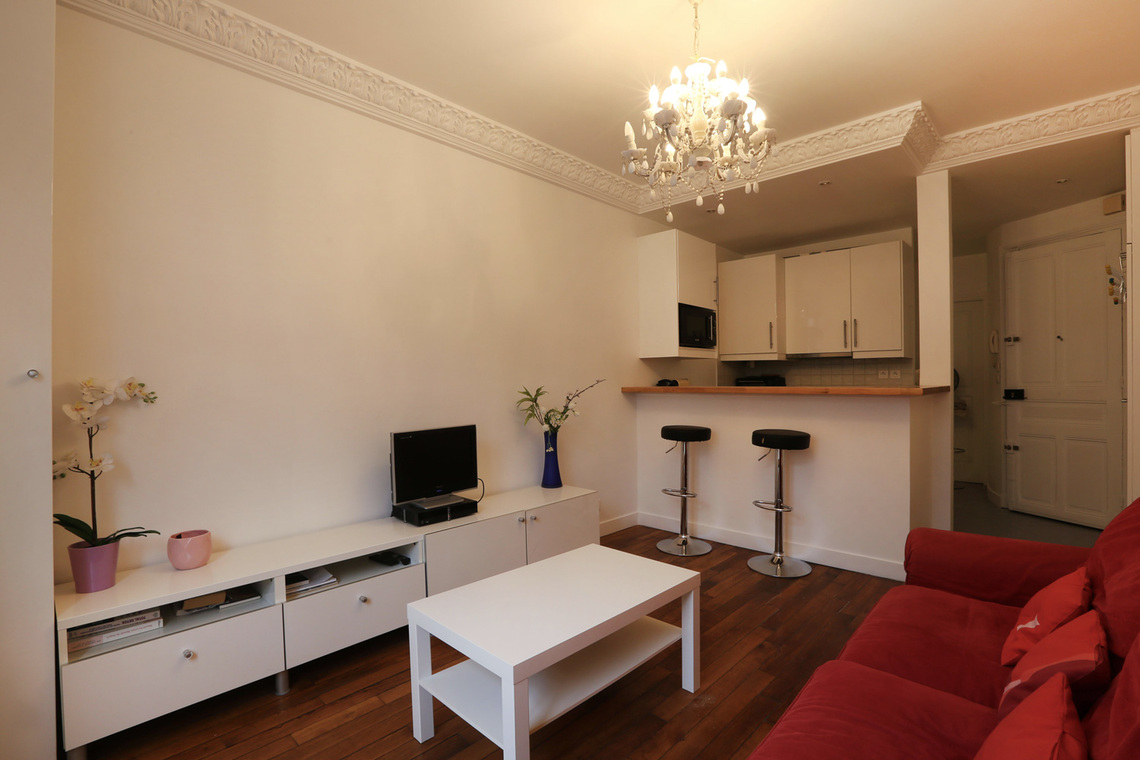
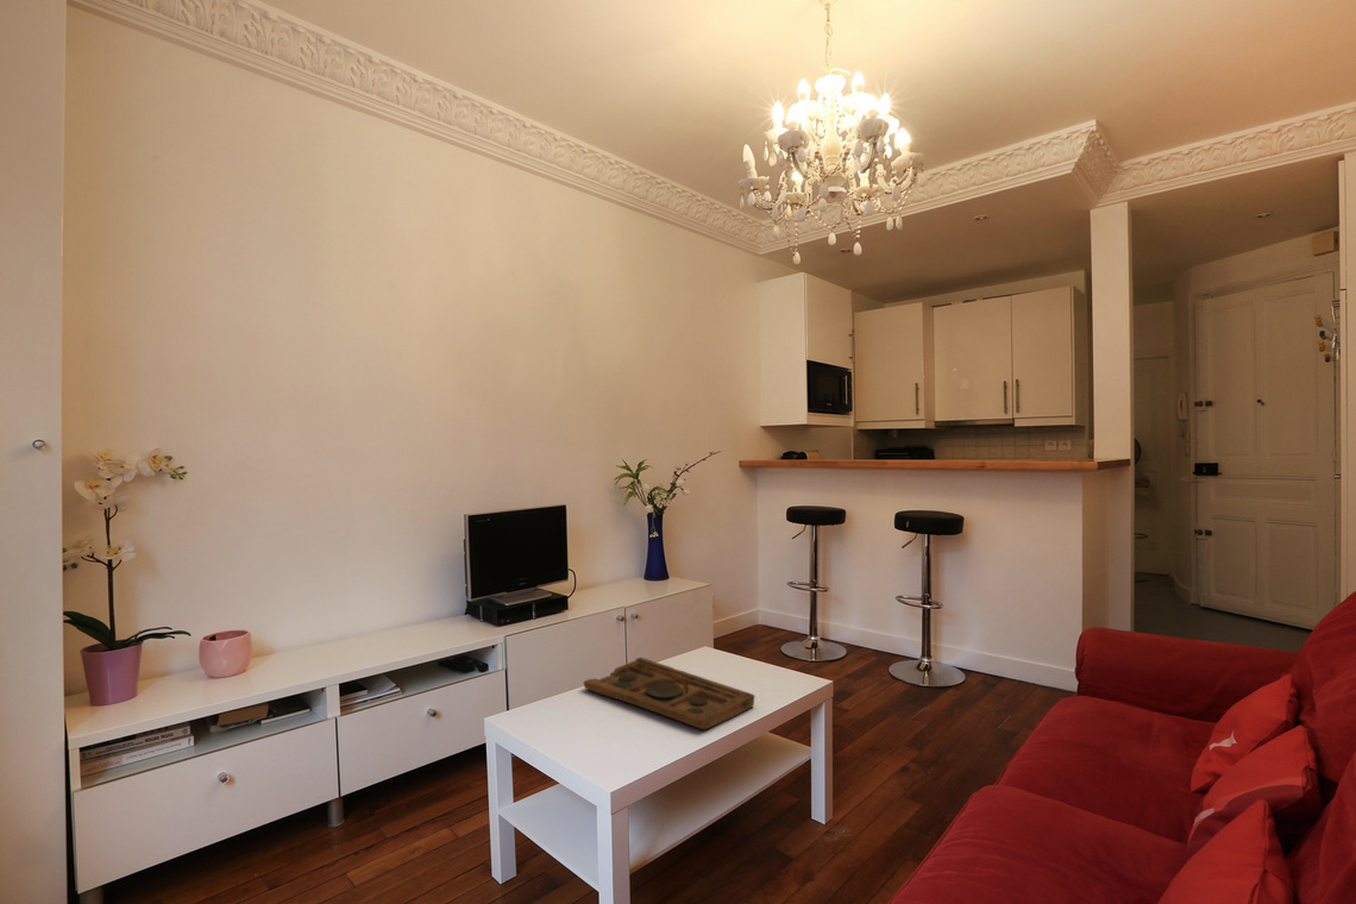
+ decorative tray [583,657,755,730]
